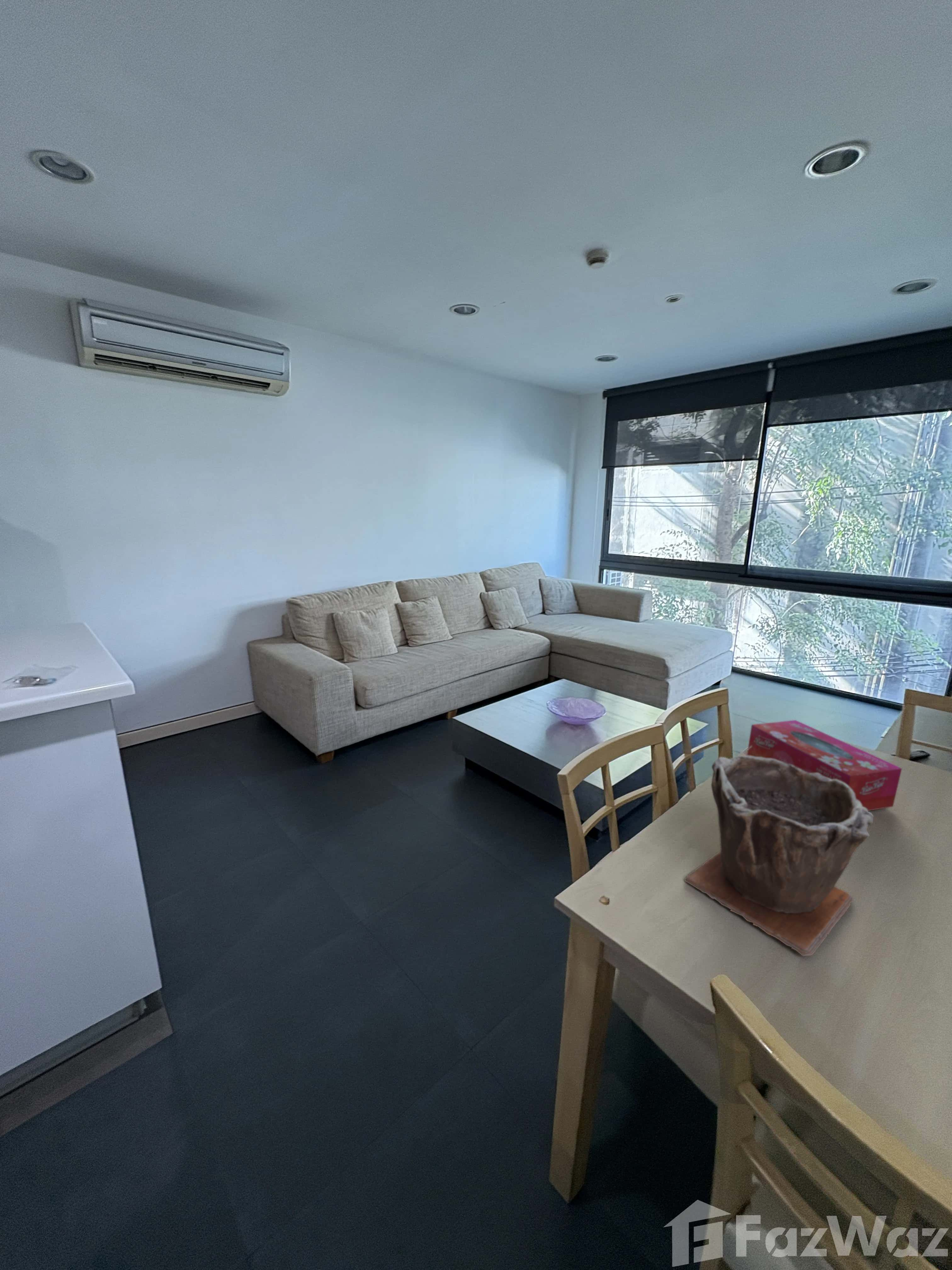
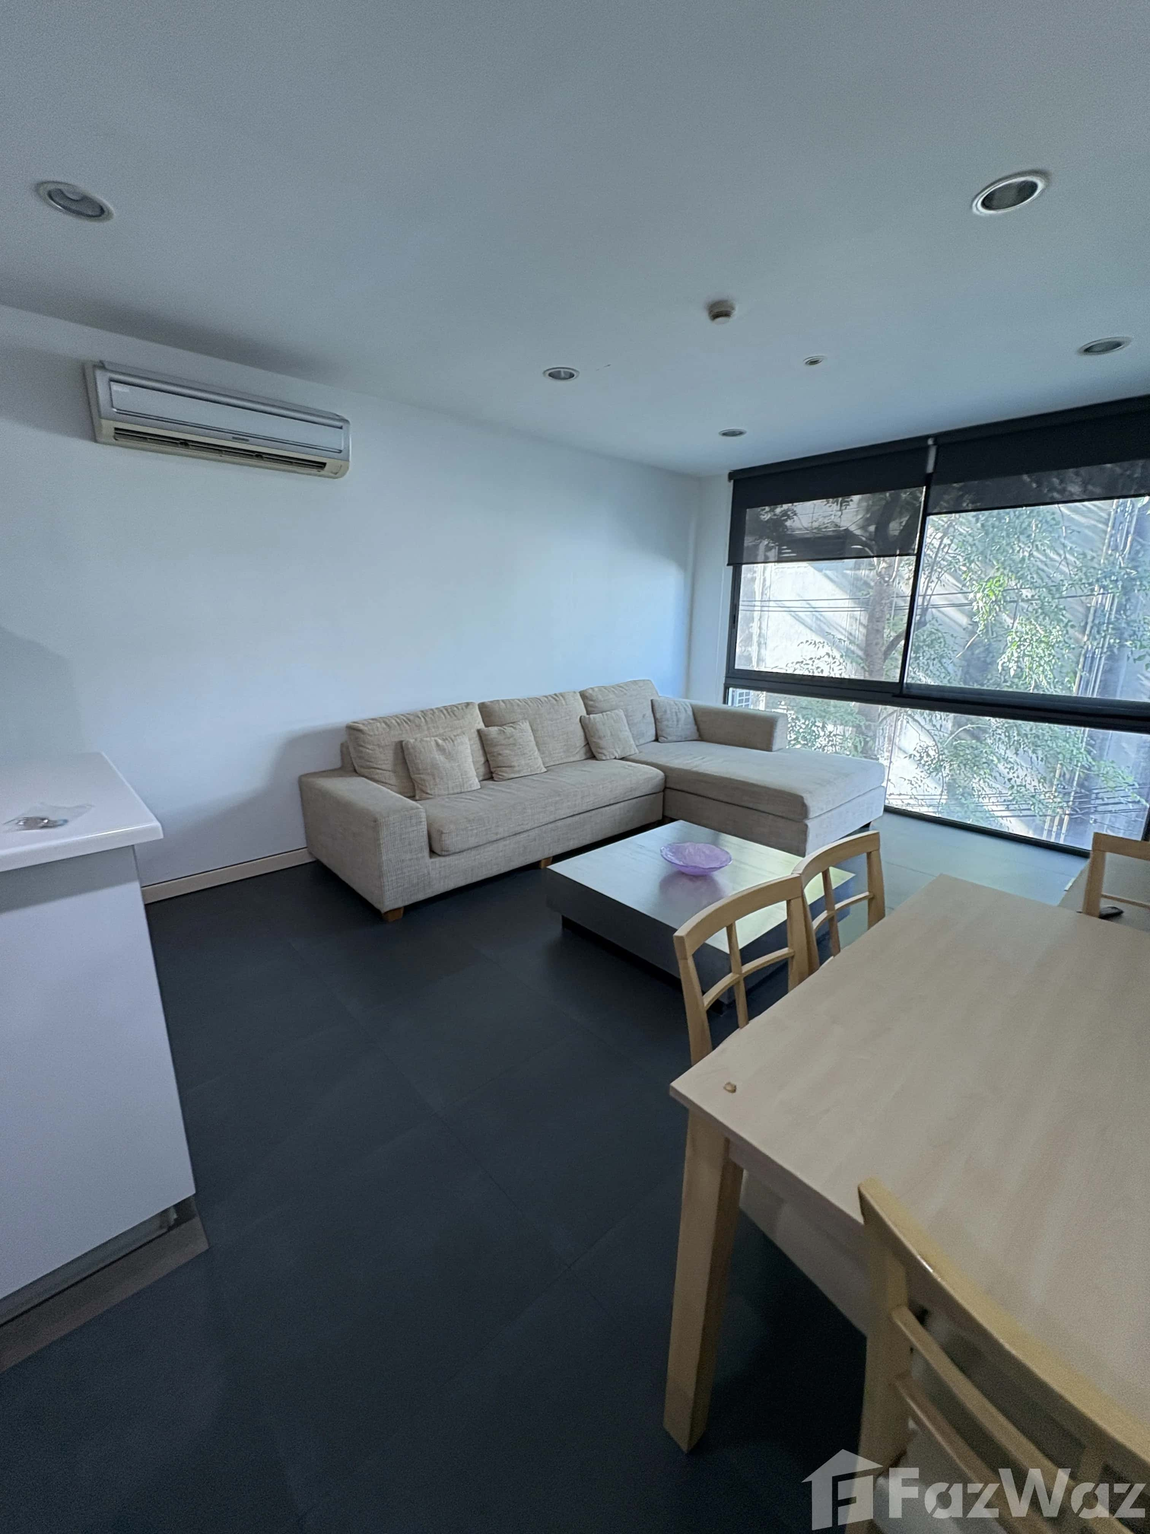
- plant pot [684,755,874,957]
- tissue box [746,720,902,811]
